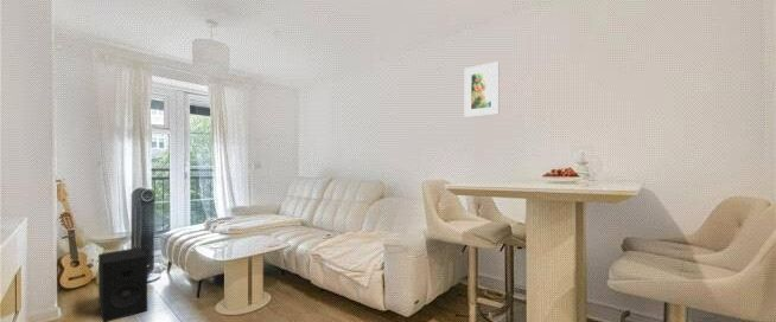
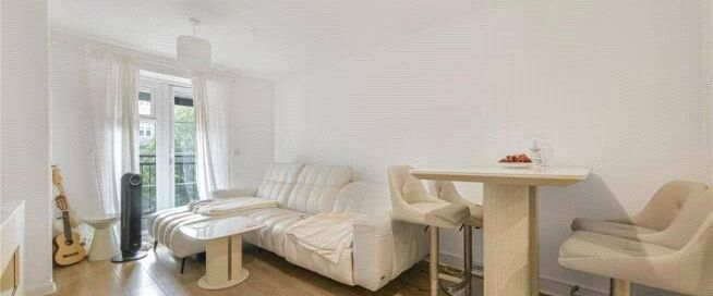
- speaker [97,246,148,322]
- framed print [464,60,500,118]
